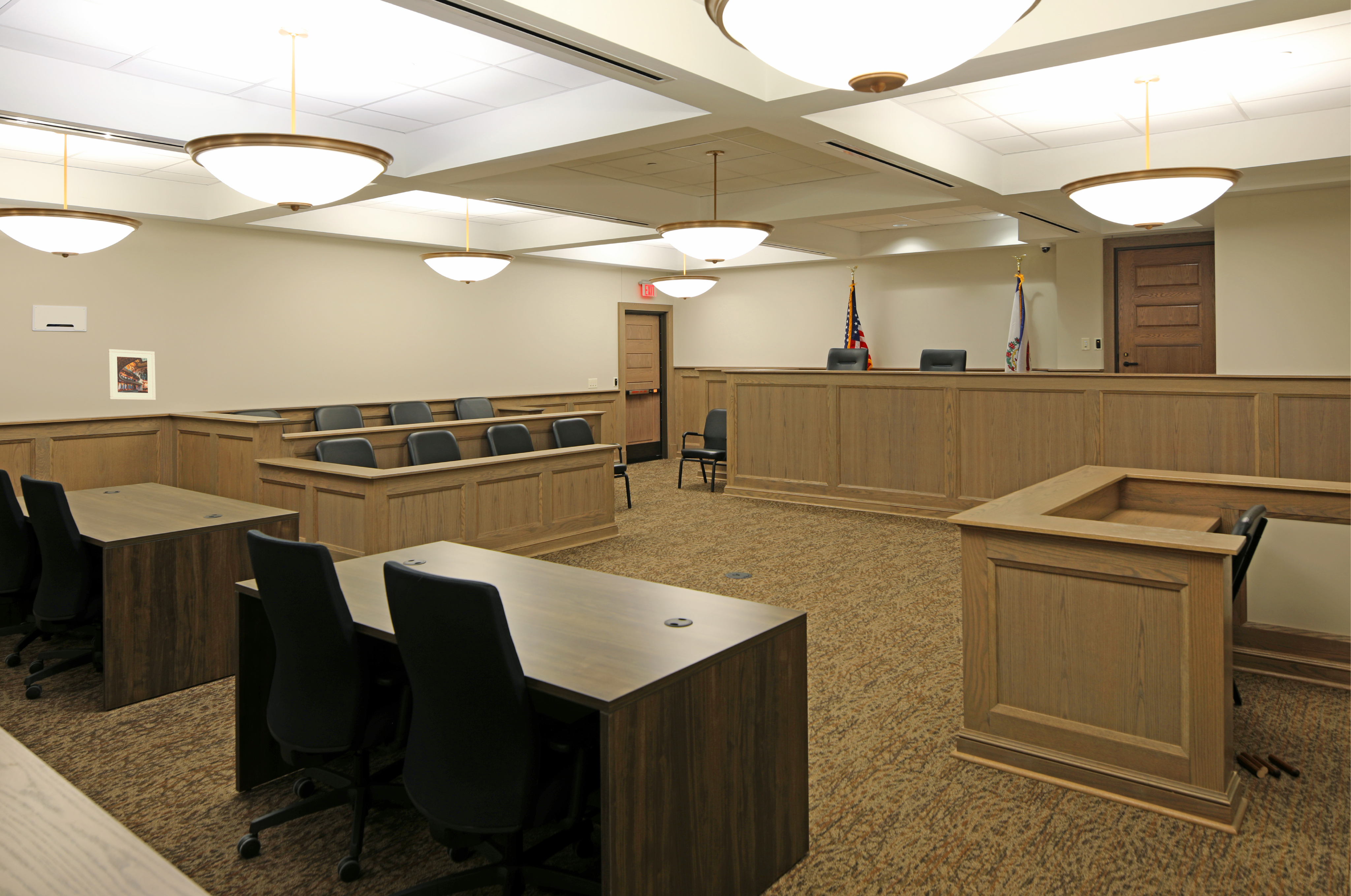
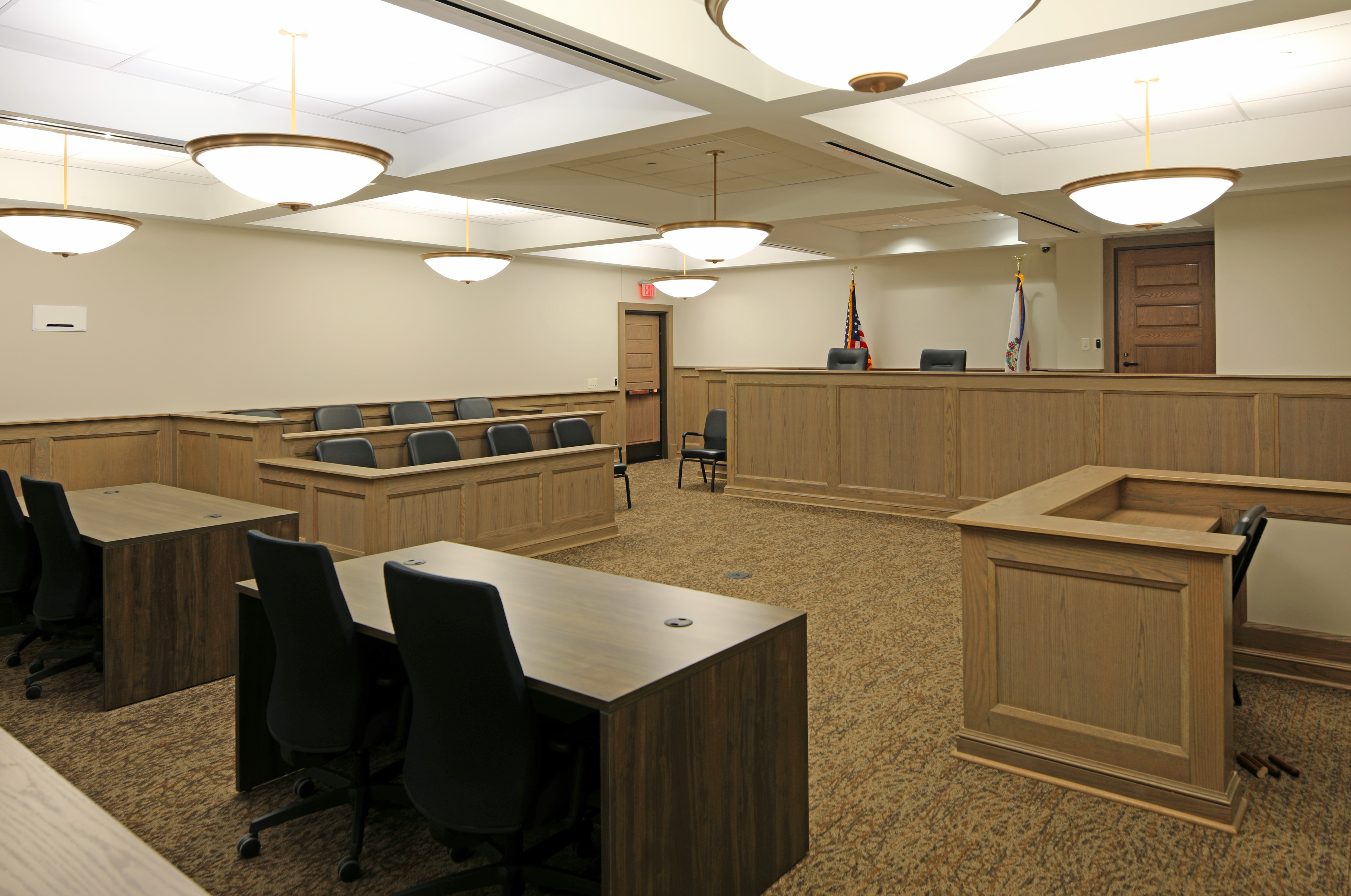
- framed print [108,349,156,401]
